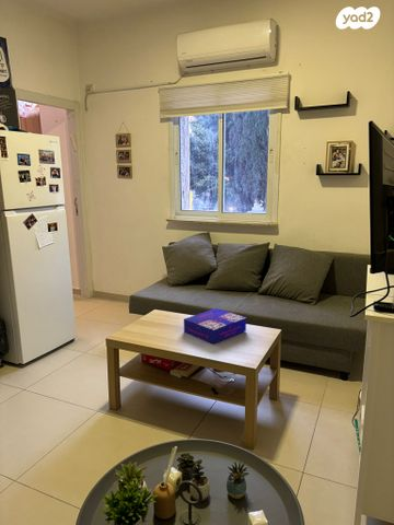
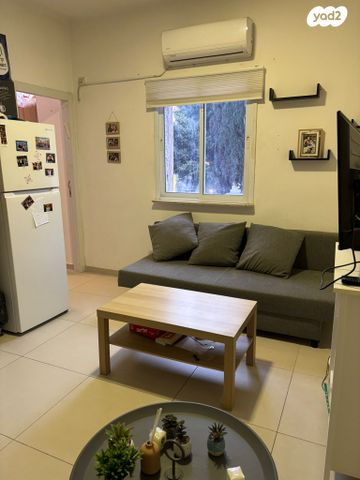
- board game [183,307,247,345]
